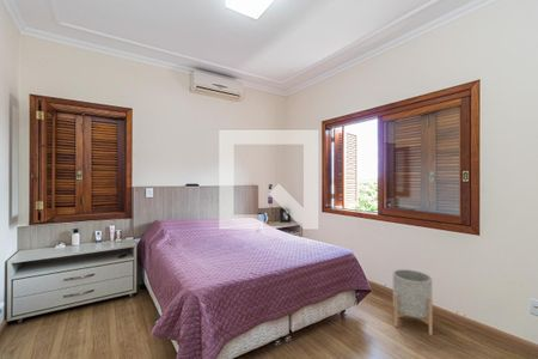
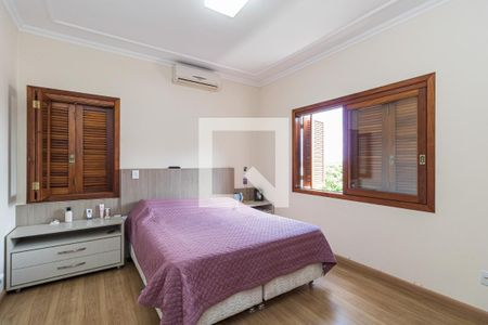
- planter [392,268,434,336]
